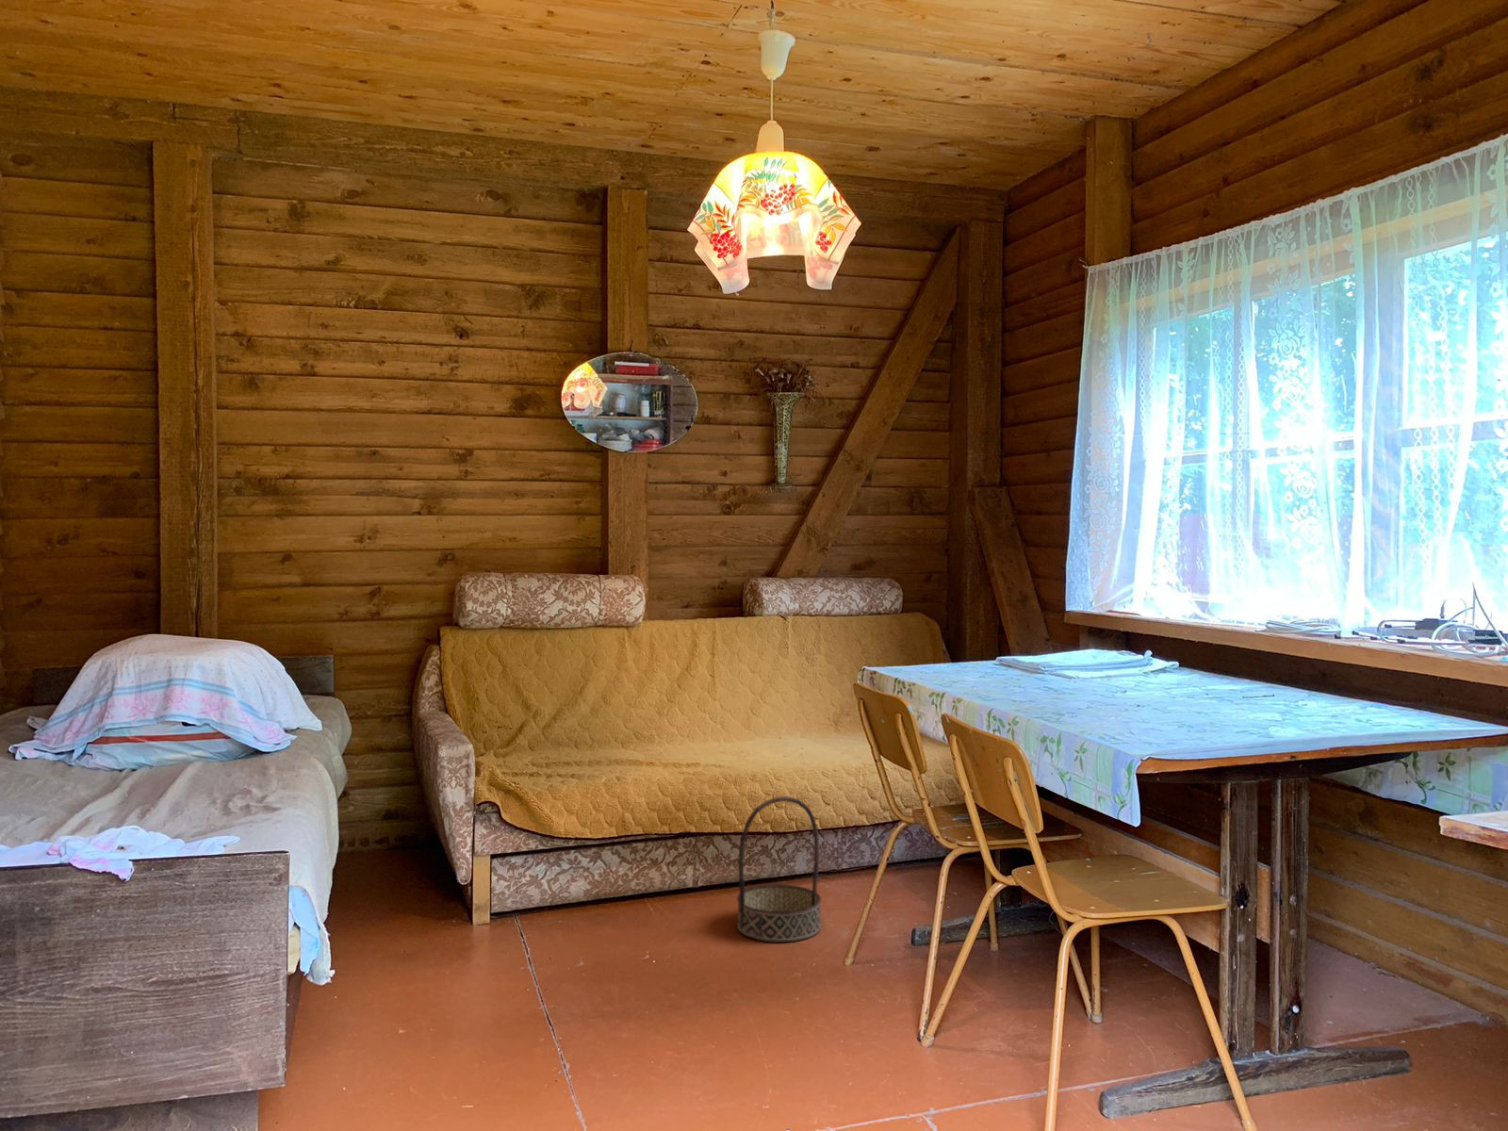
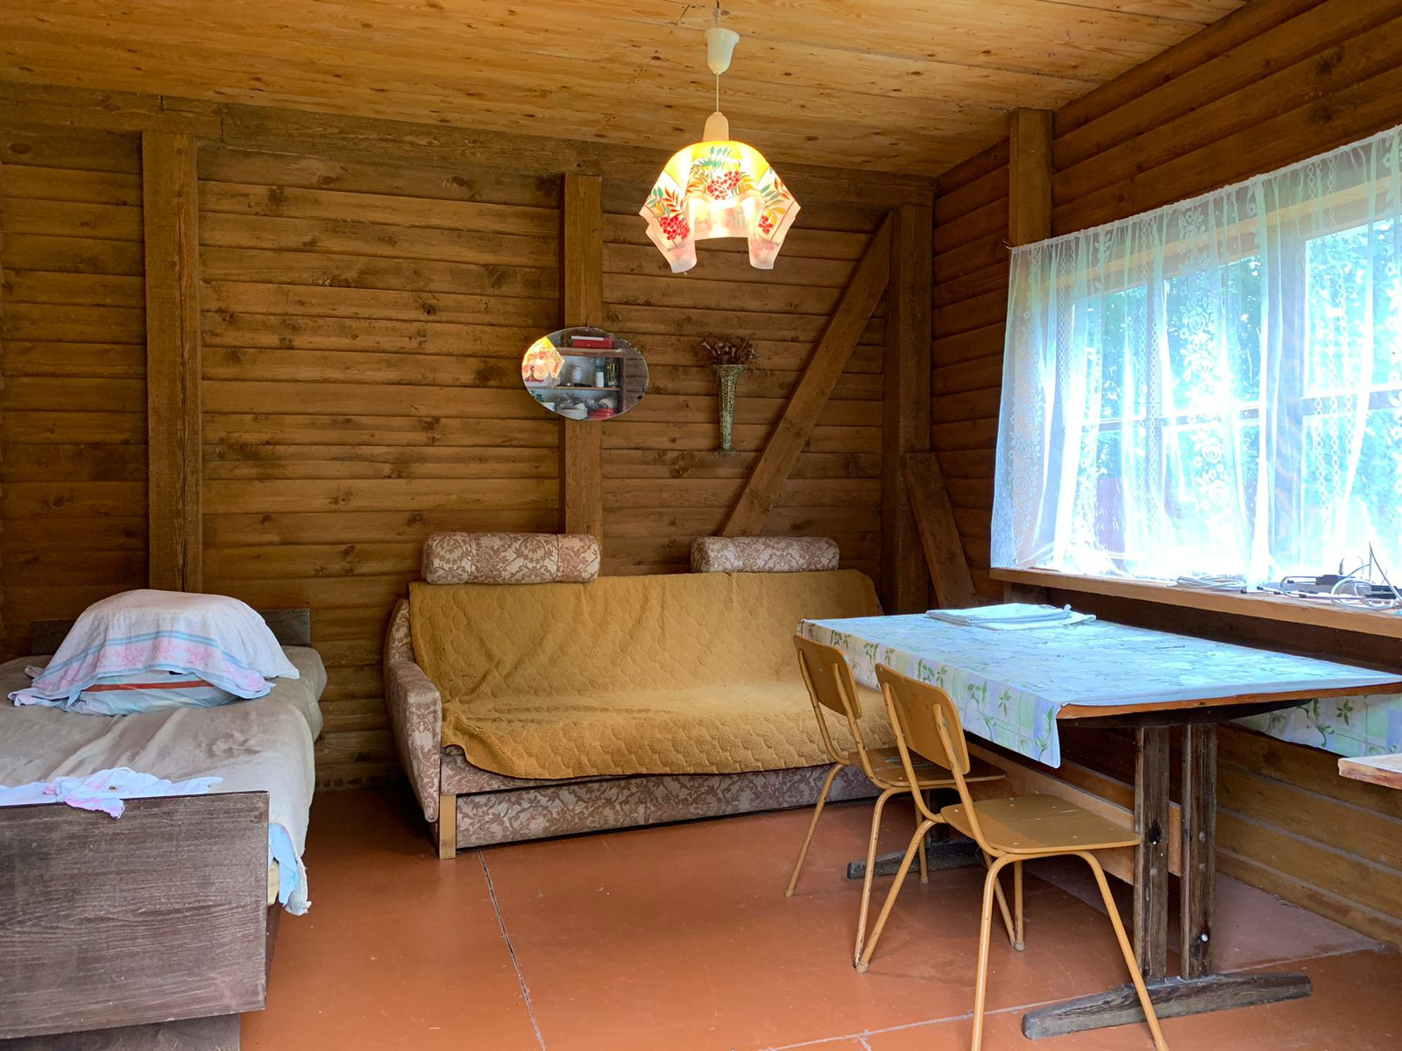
- basket [736,796,822,943]
